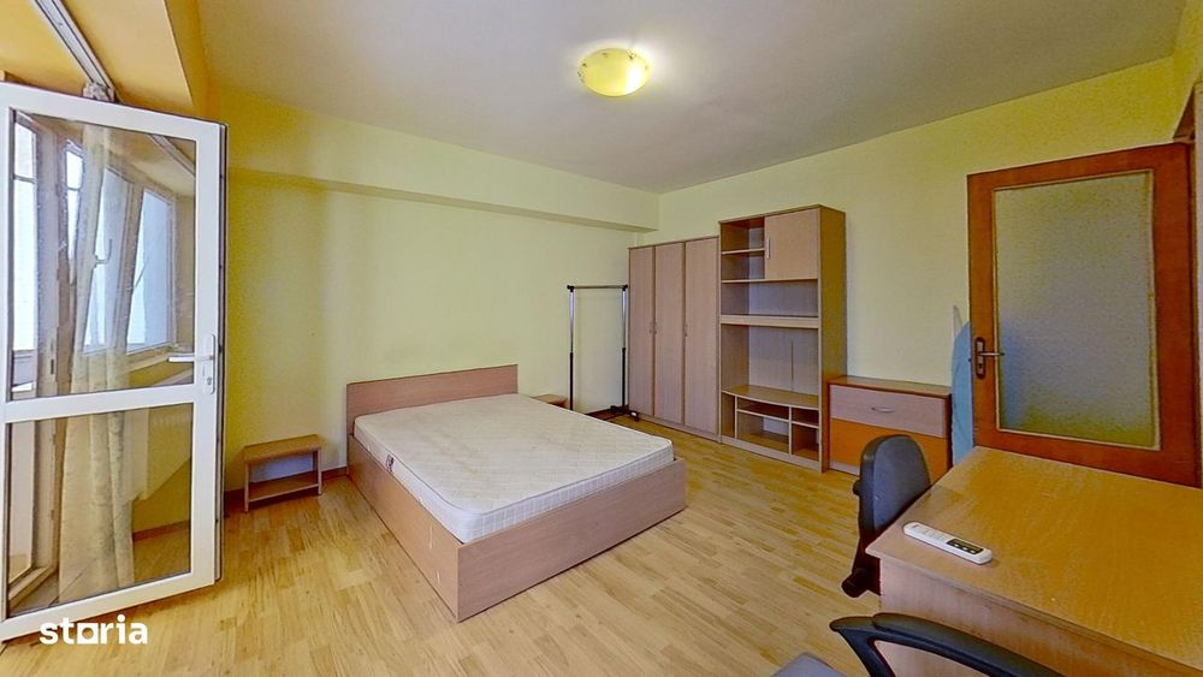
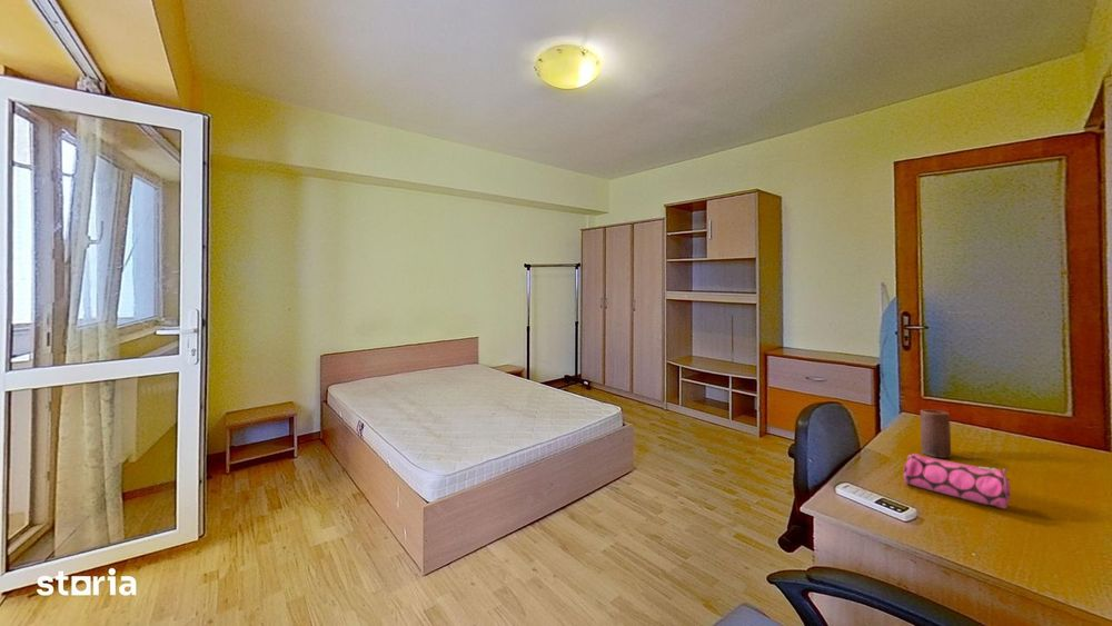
+ candle [920,408,952,459]
+ pencil case [903,453,1012,509]
